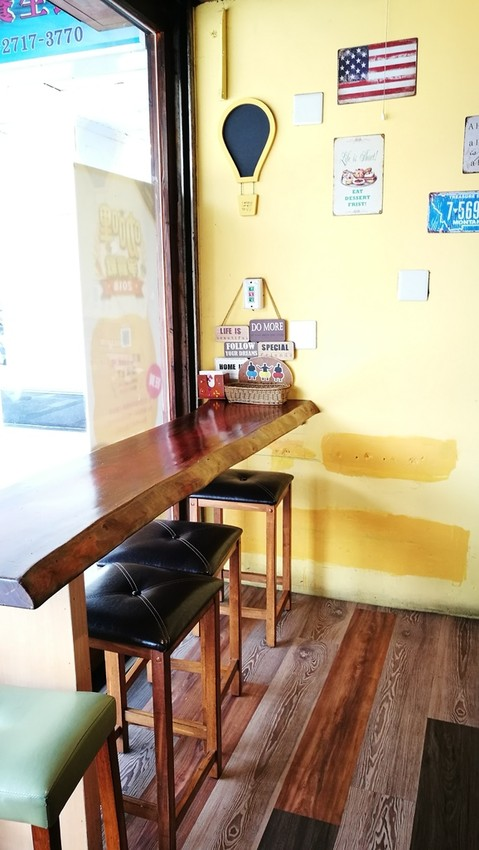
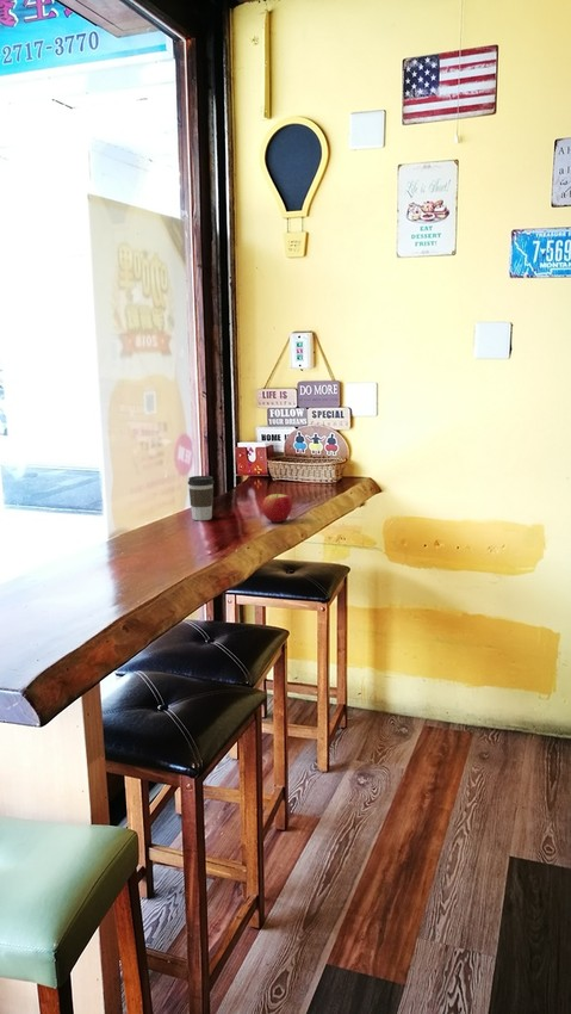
+ coffee cup [187,475,216,521]
+ apple [261,486,293,524]
